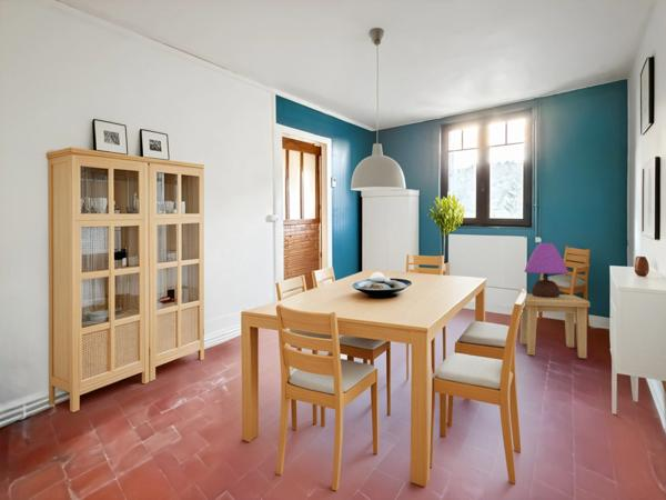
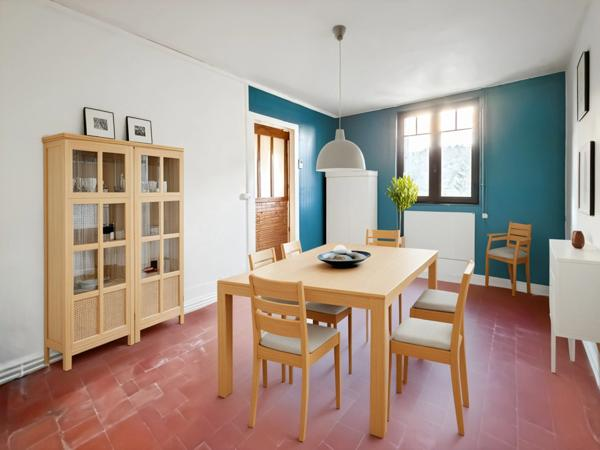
- table lamp [524,242,569,298]
- side table [519,292,592,359]
